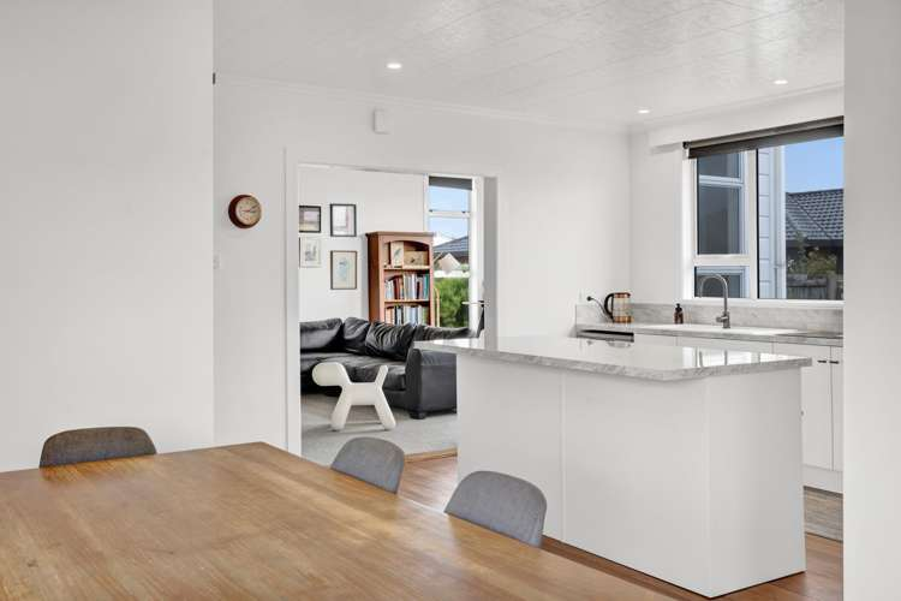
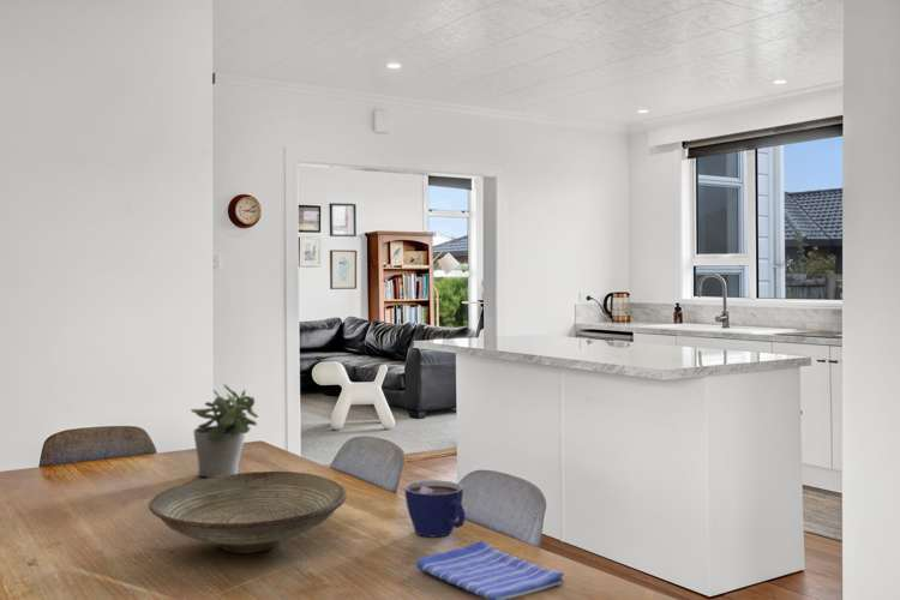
+ dish towel [415,540,565,600]
+ cup [403,479,467,538]
+ decorative bowl [148,470,348,554]
+ potted plant [190,383,259,478]
